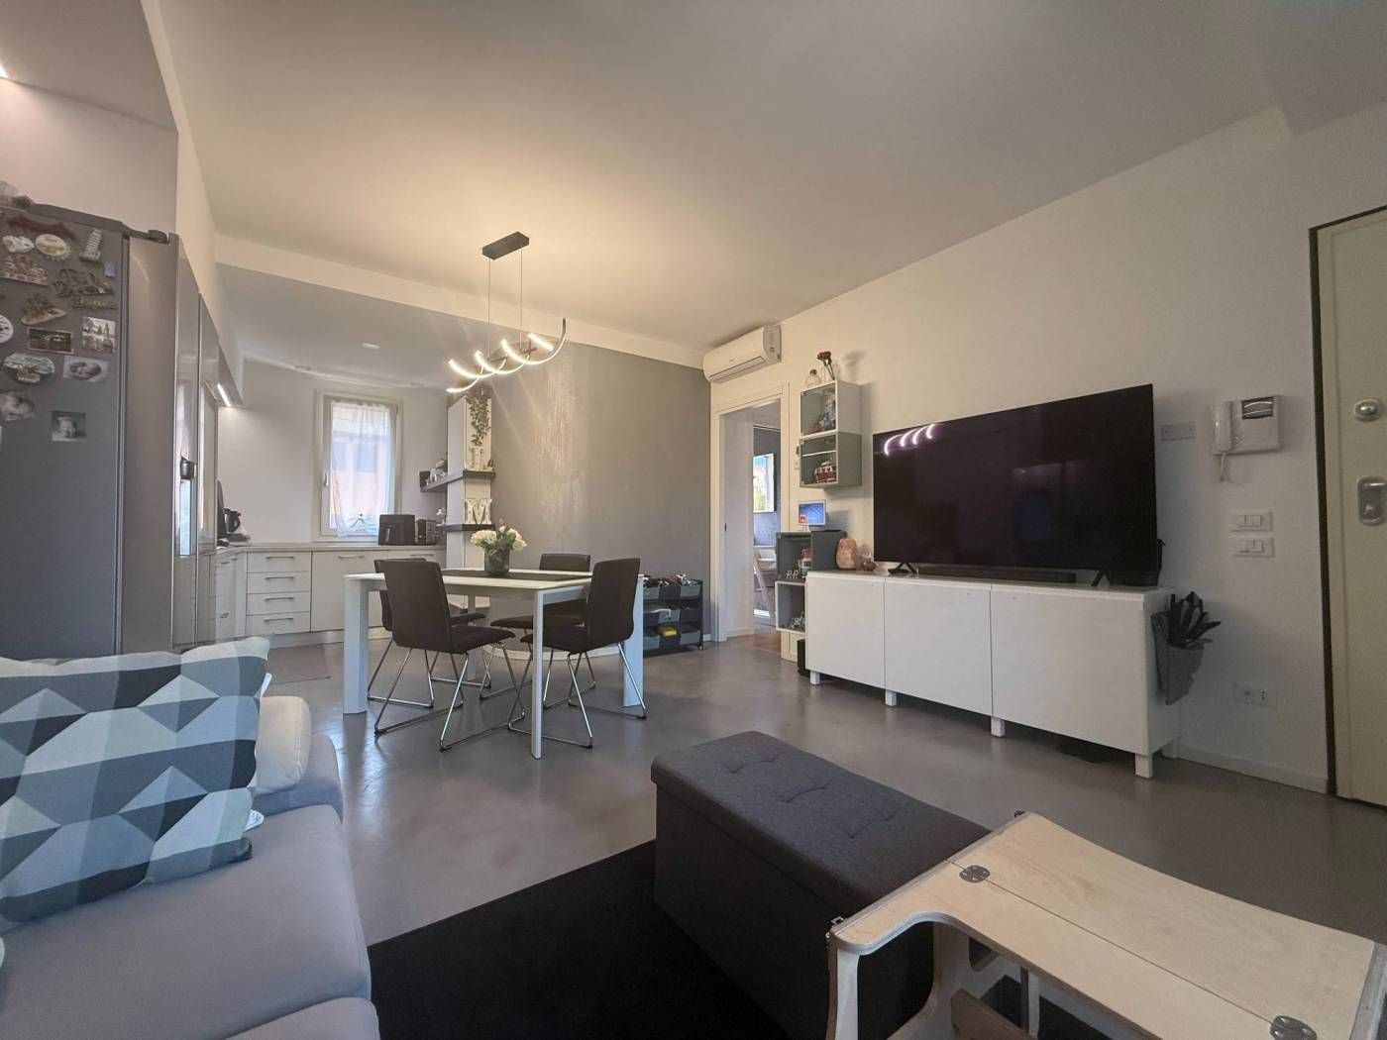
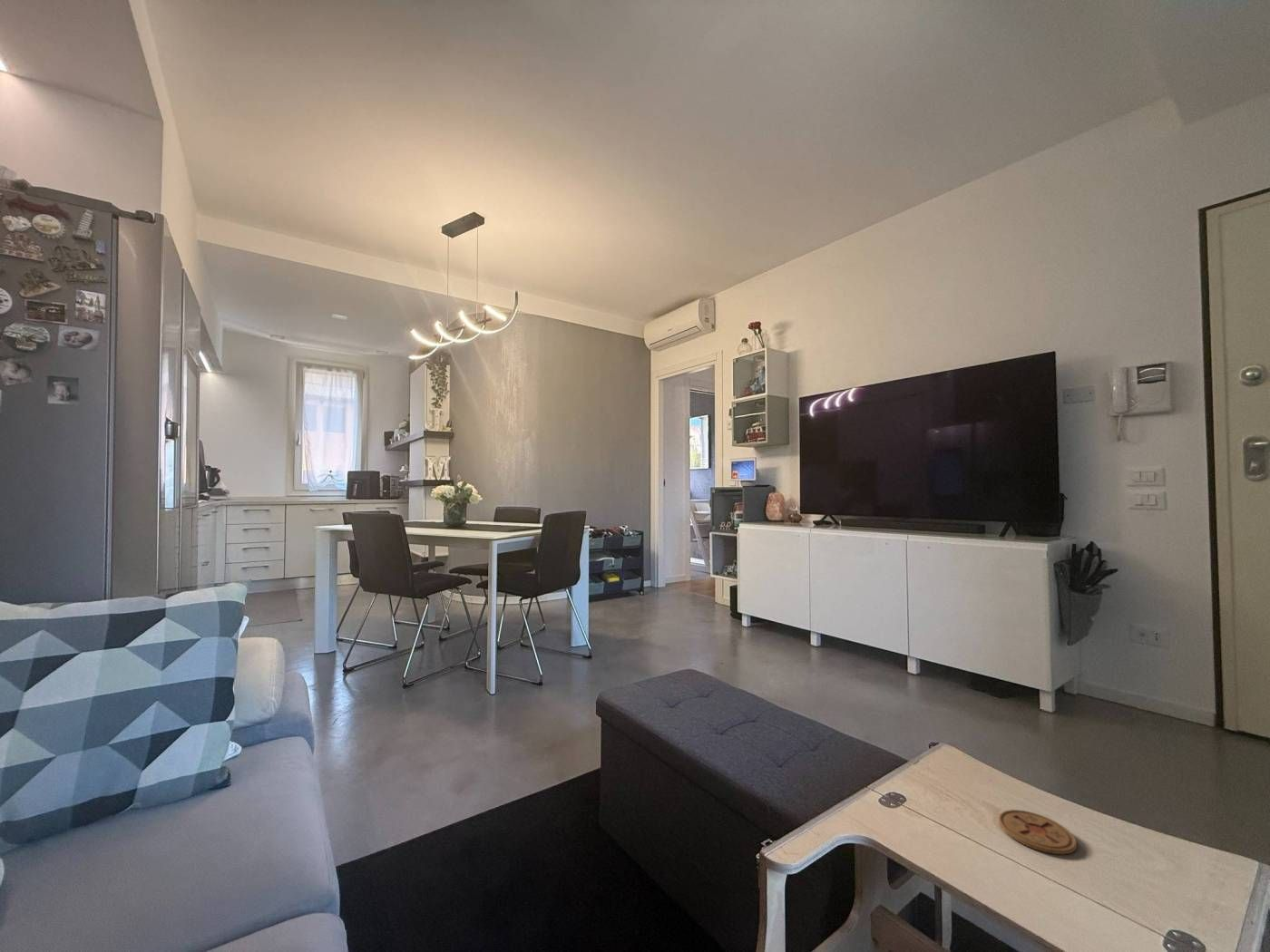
+ coaster [998,809,1078,855]
